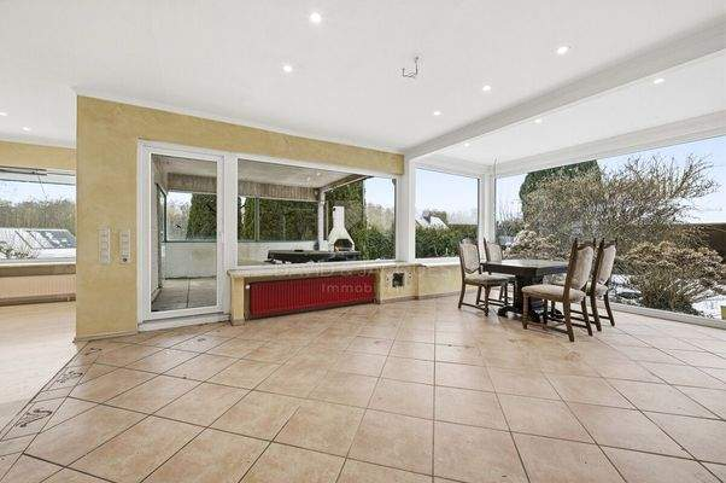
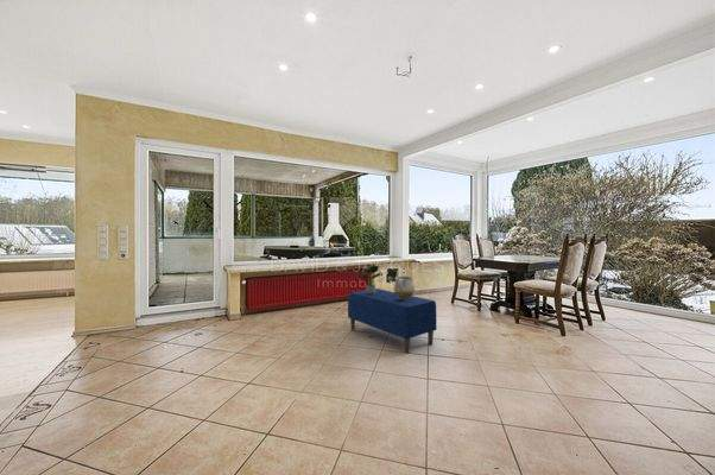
+ bench [347,287,438,354]
+ ceramic pot [392,274,416,300]
+ potted plant [354,264,382,294]
